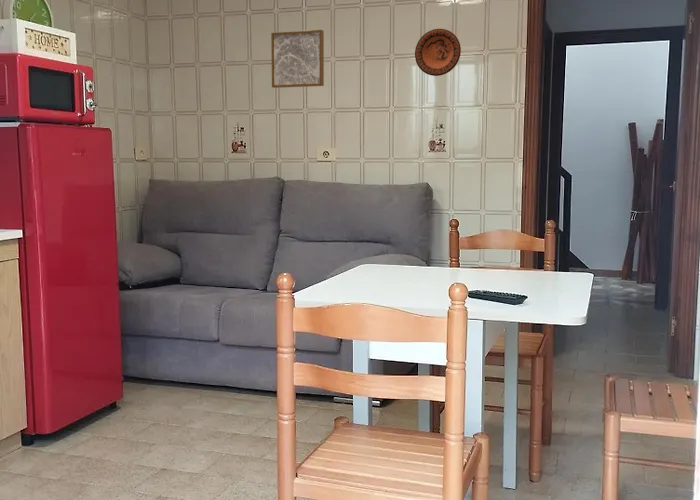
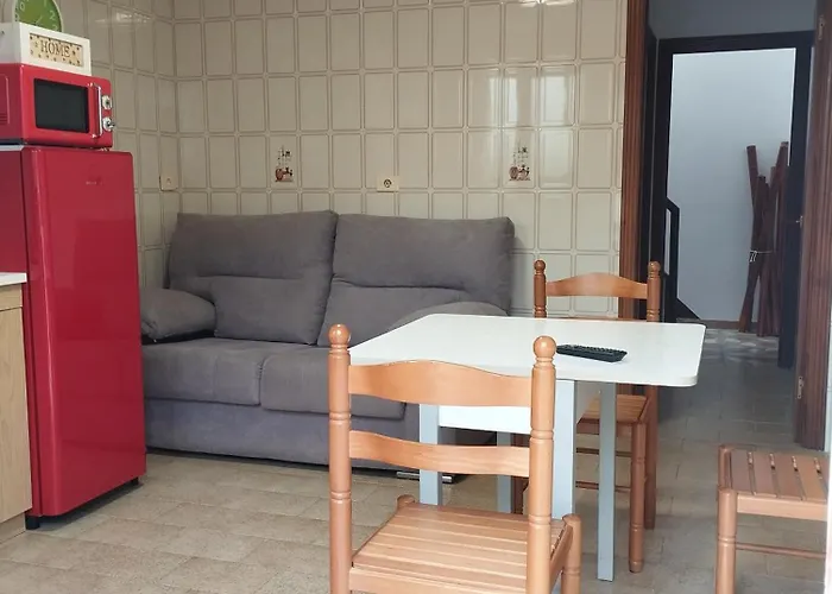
- decorative plate [414,28,462,77]
- wall art [270,29,325,89]
